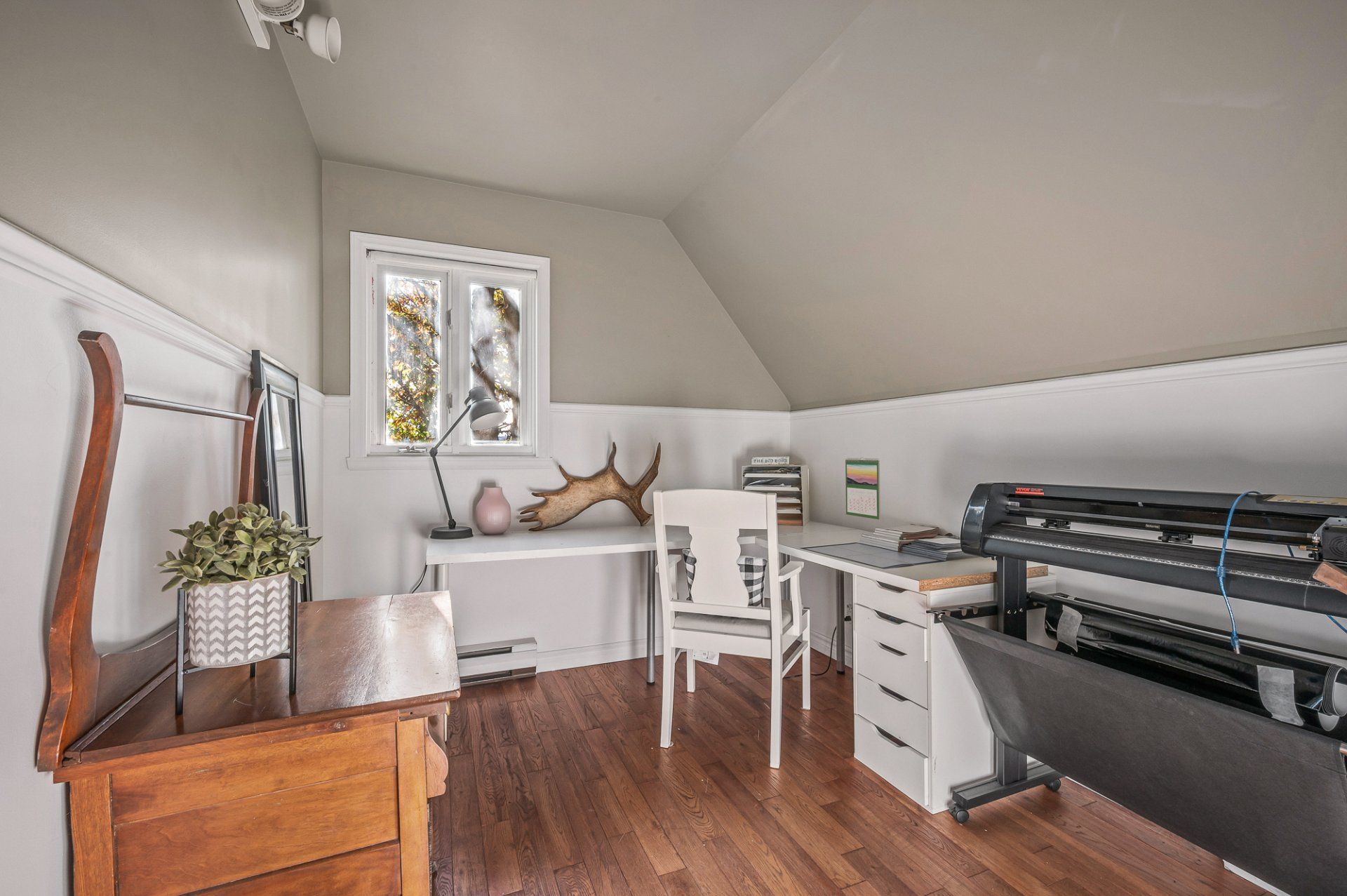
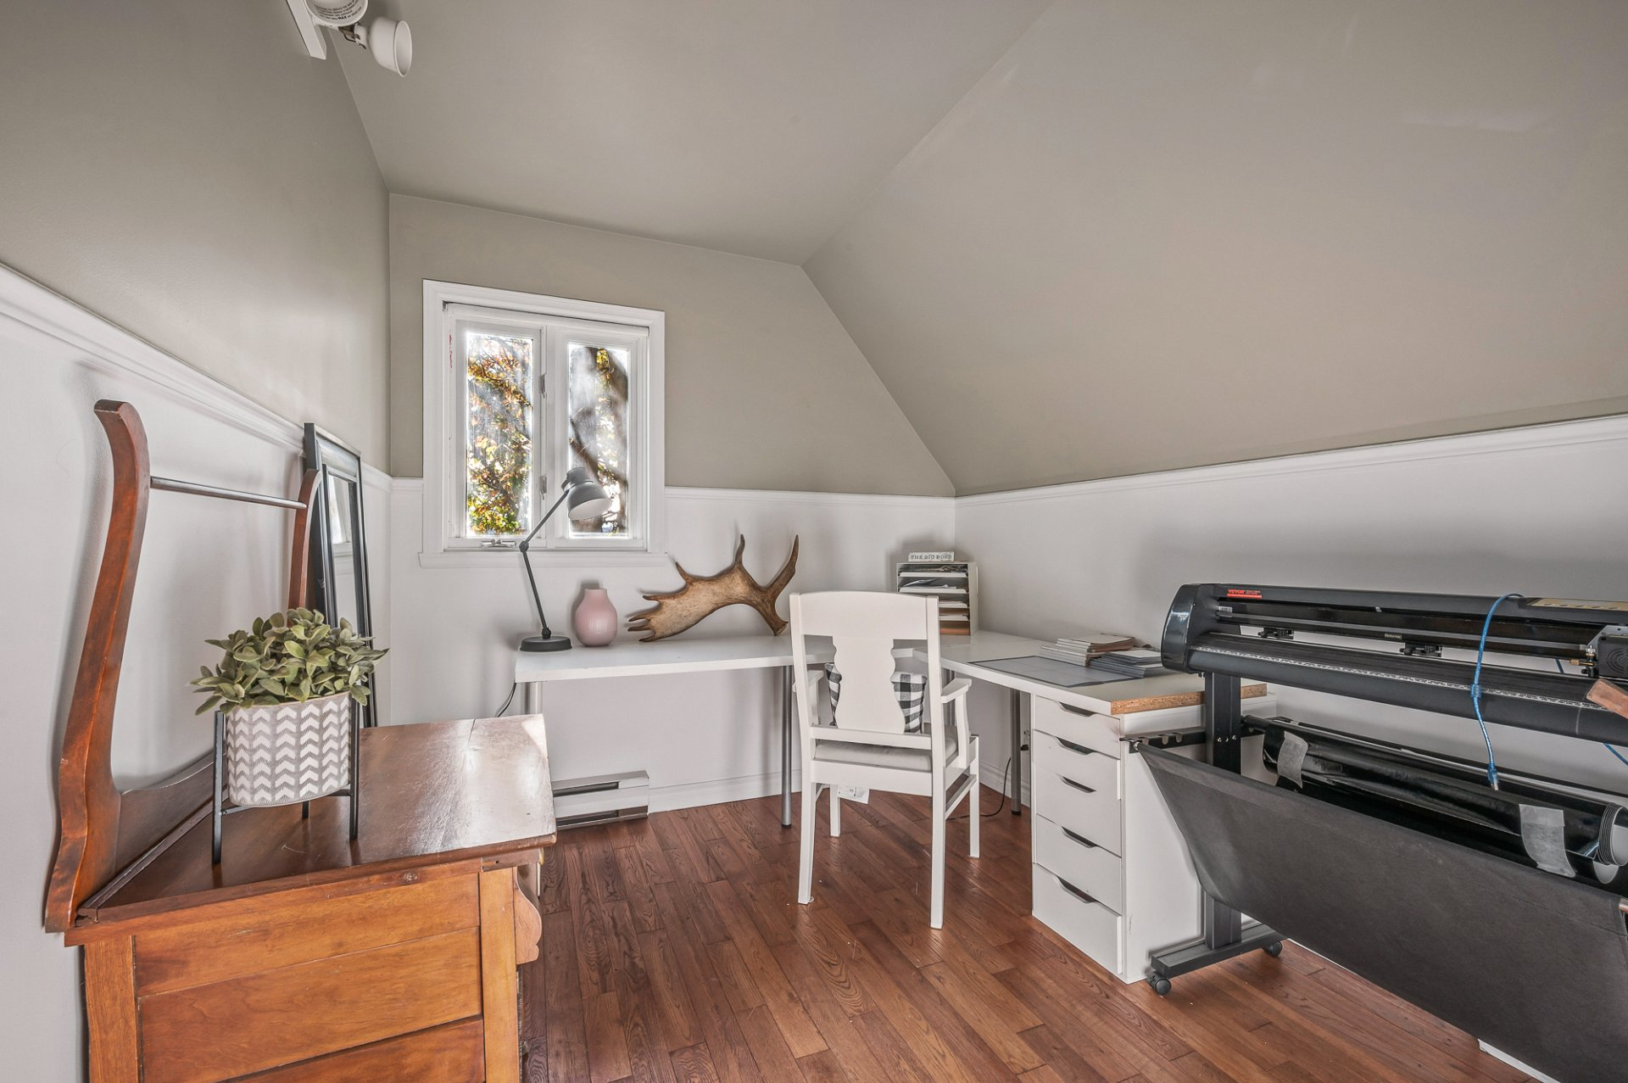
- calendar [845,457,881,520]
